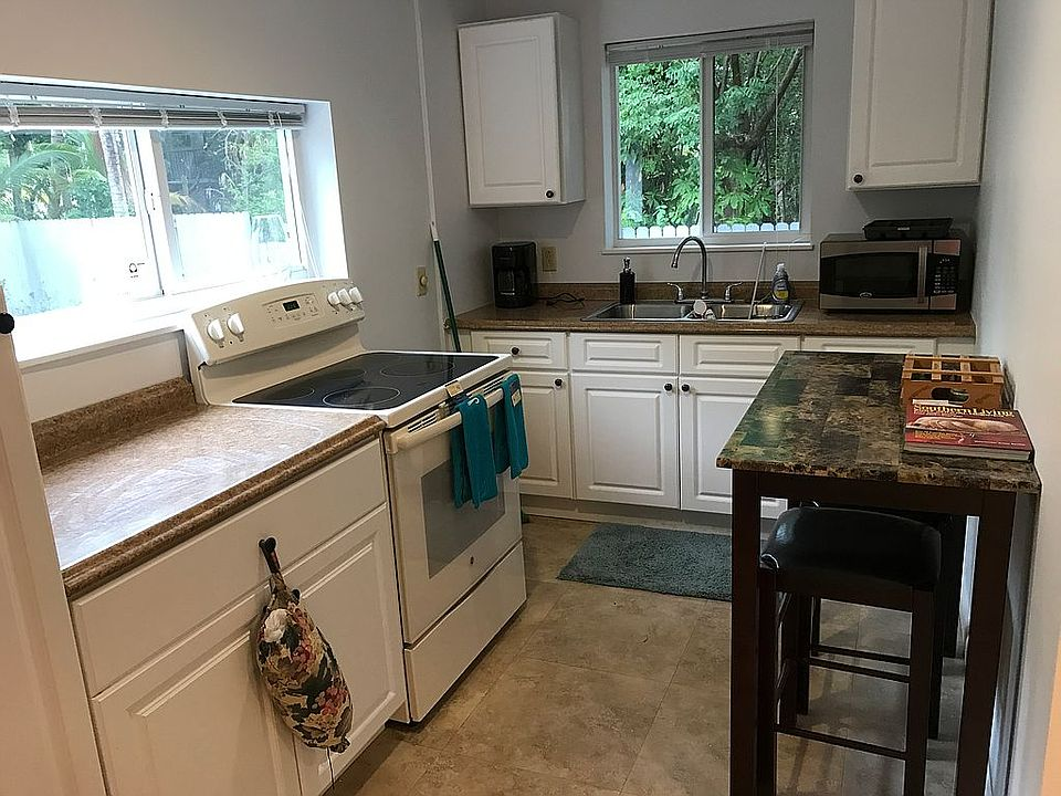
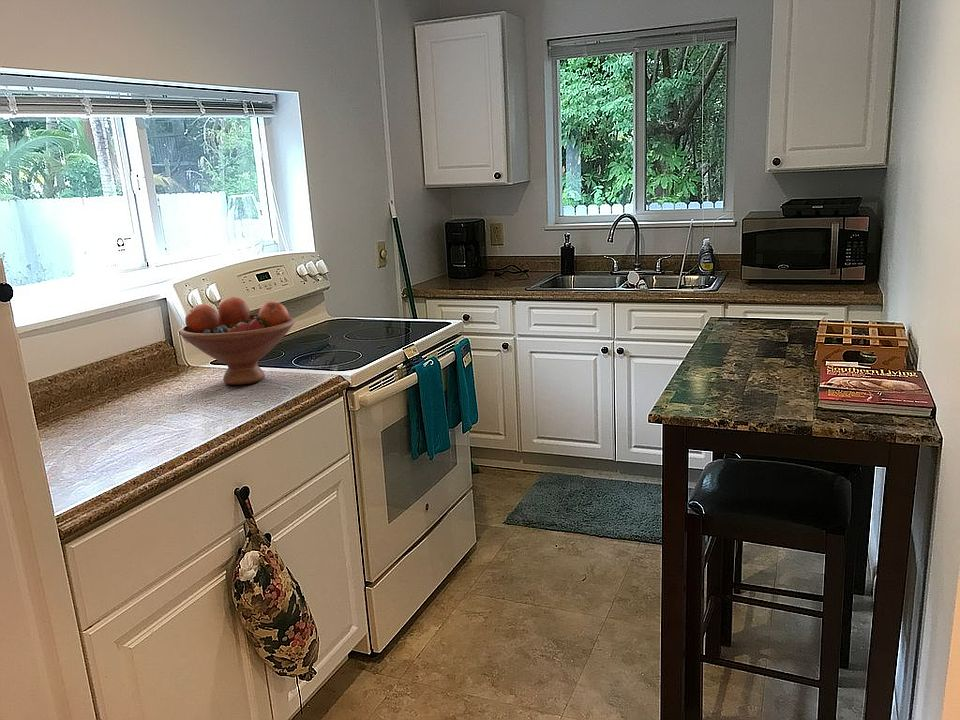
+ fruit bowl [179,296,295,386]
